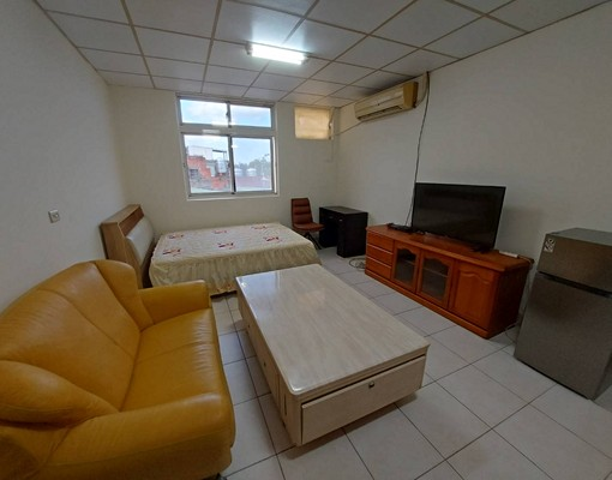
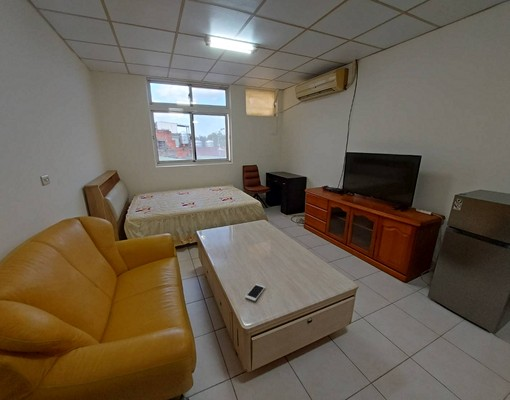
+ cell phone [244,283,266,302]
